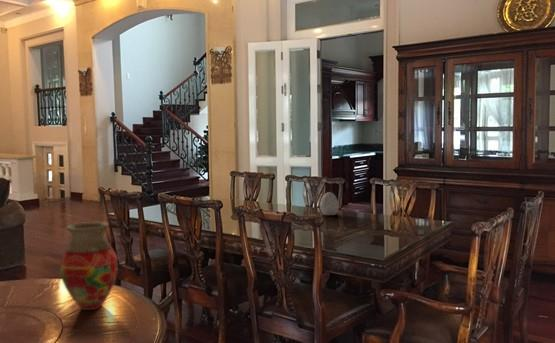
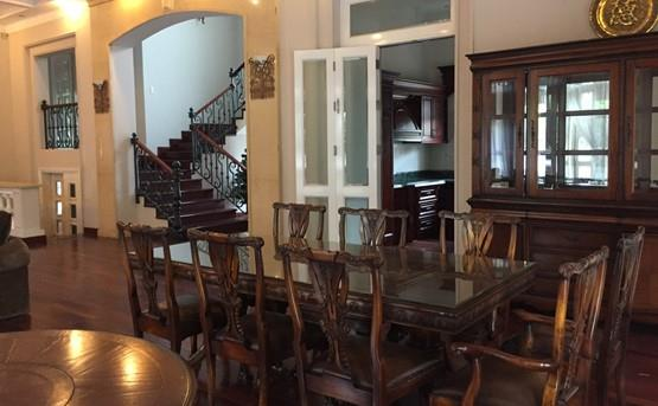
- decorative egg [319,191,340,216]
- vase [59,221,119,311]
